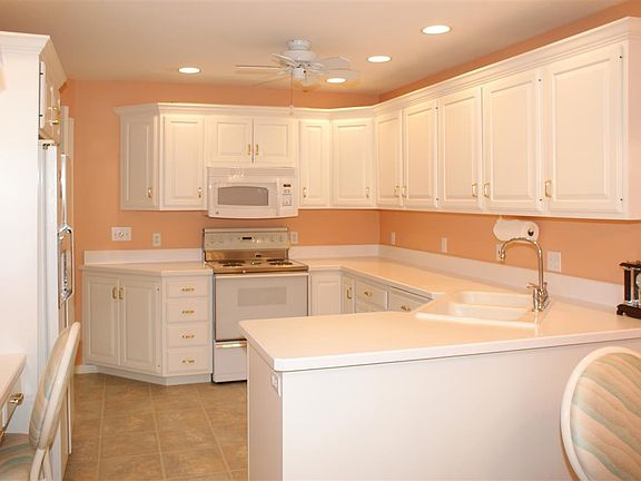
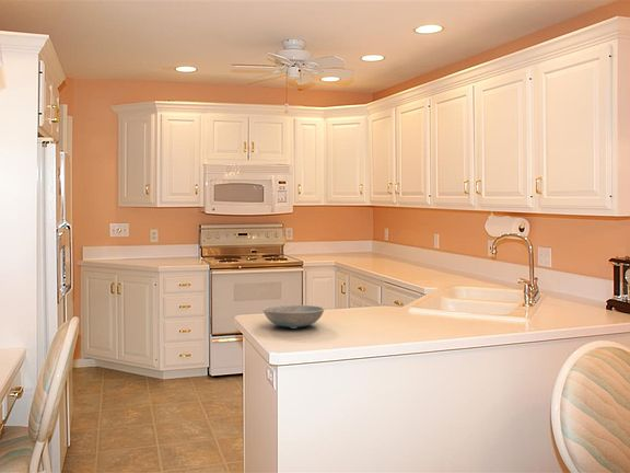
+ dish [261,304,325,328]
